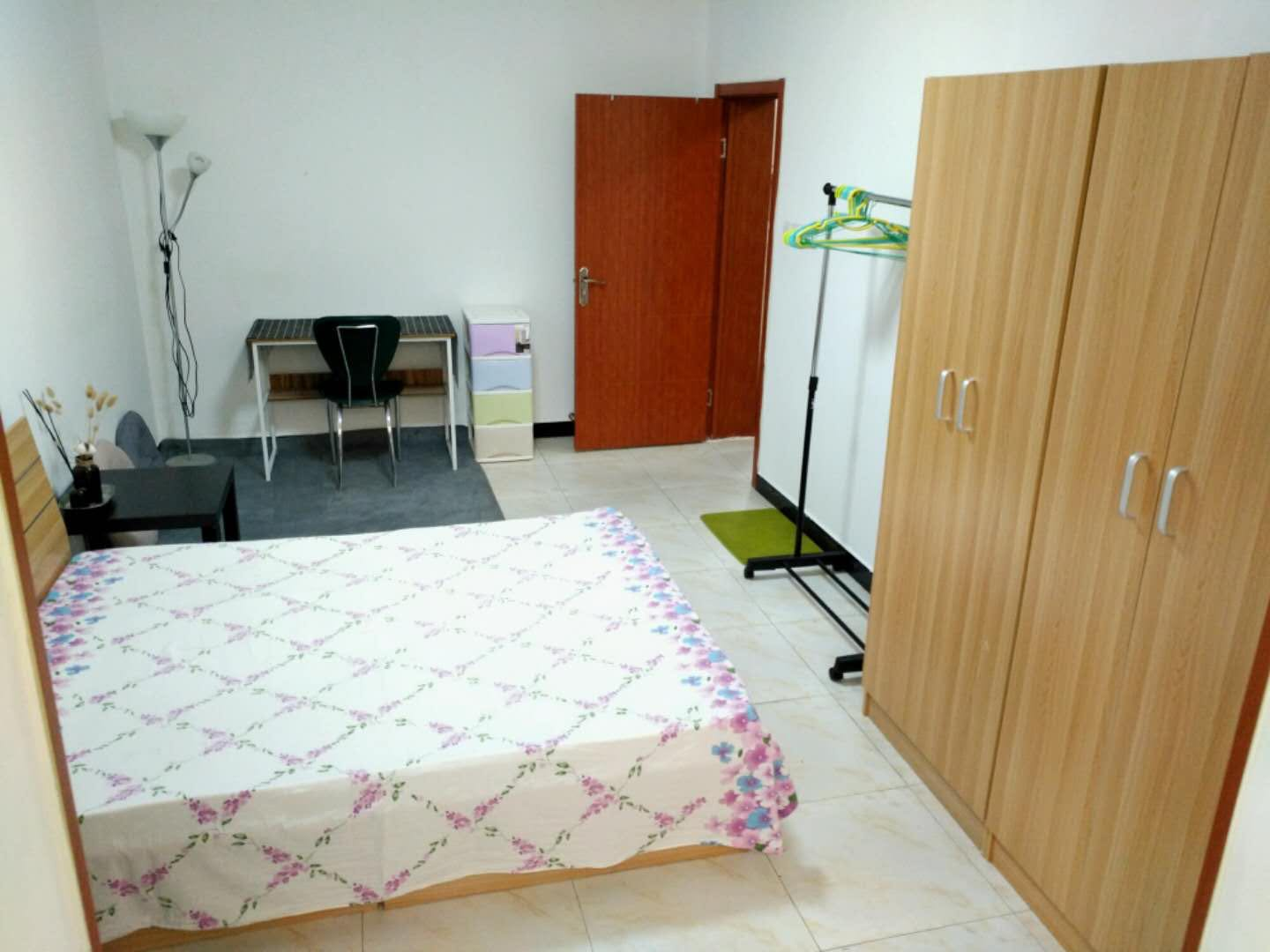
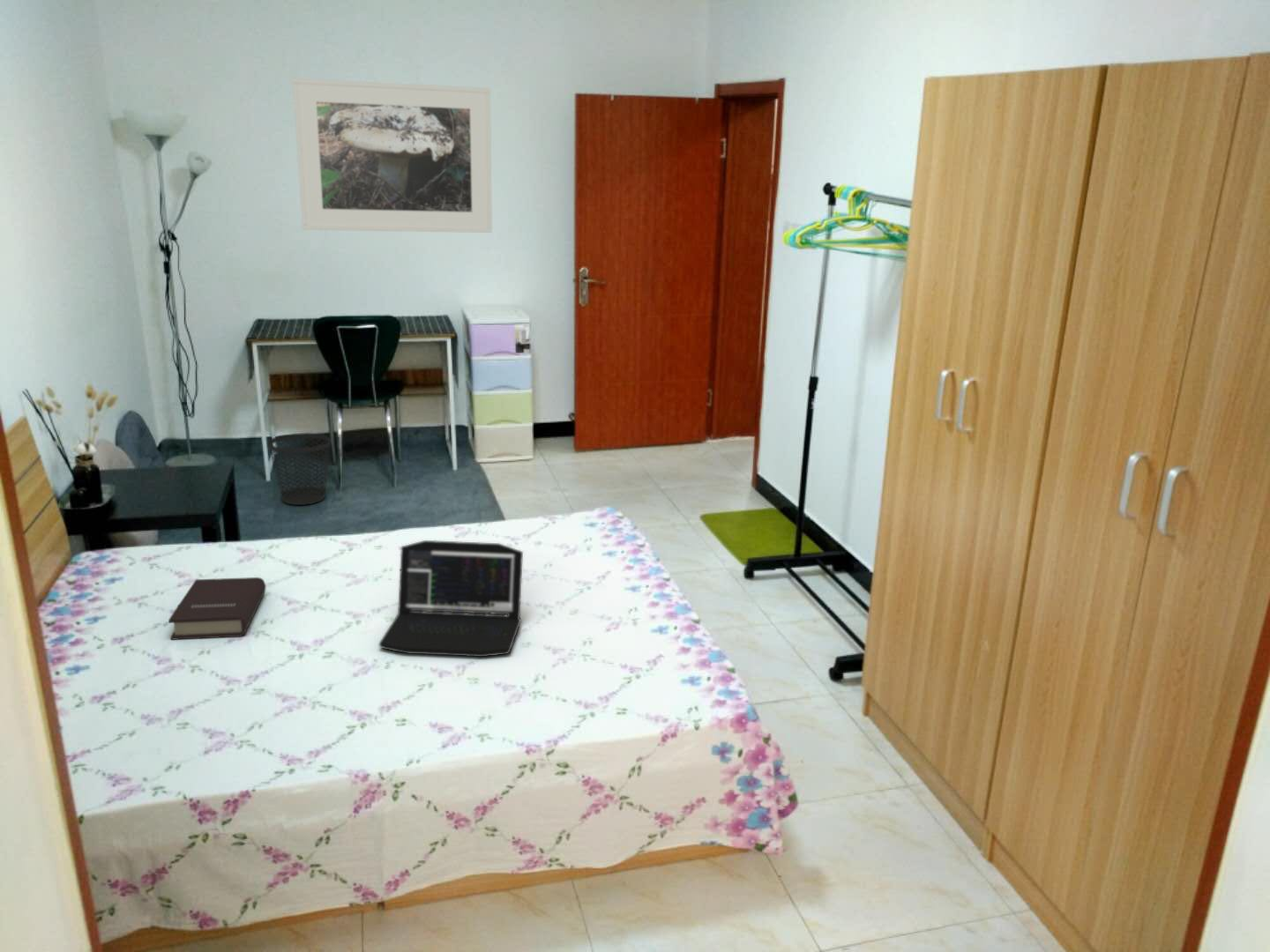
+ book [168,576,266,641]
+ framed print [292,78,493,234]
+ laptop [378,539,524,658]
+ wastebasket [267,432,332,506]
